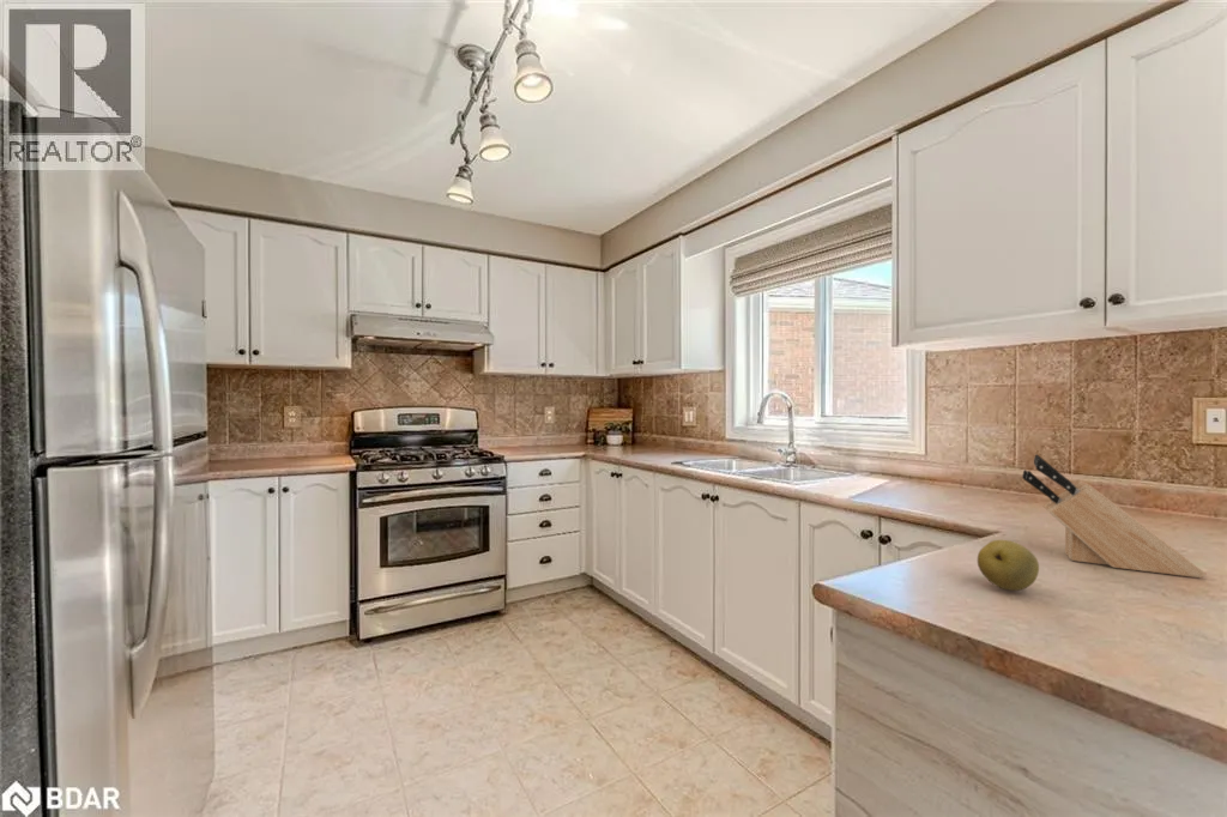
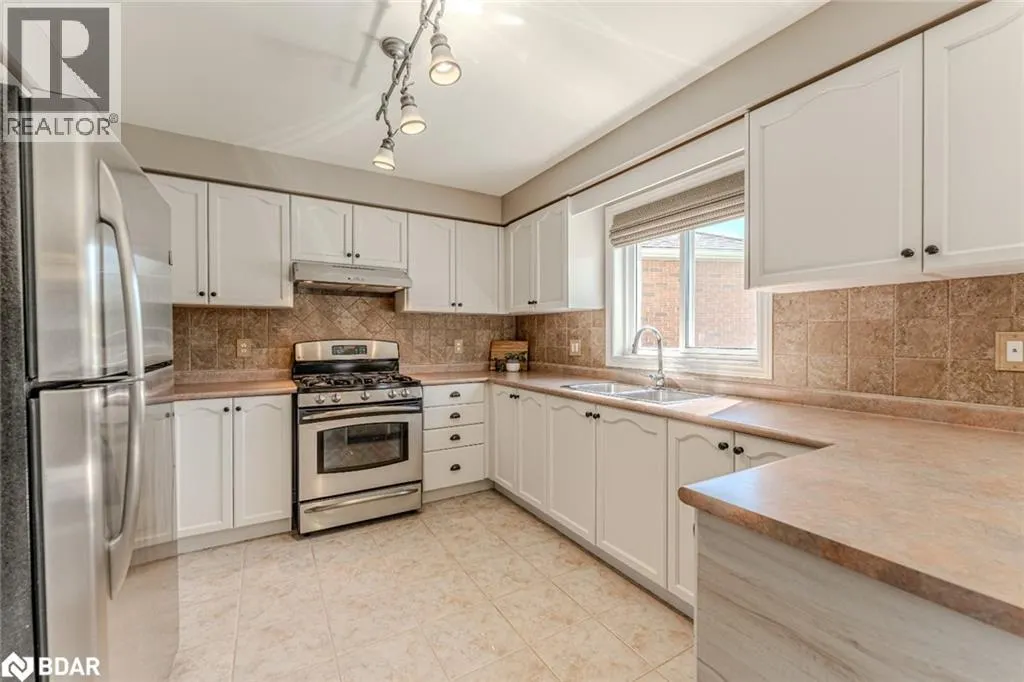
- knife block [1021,454,1208,579]
- fruit [977,539,1040,592]
